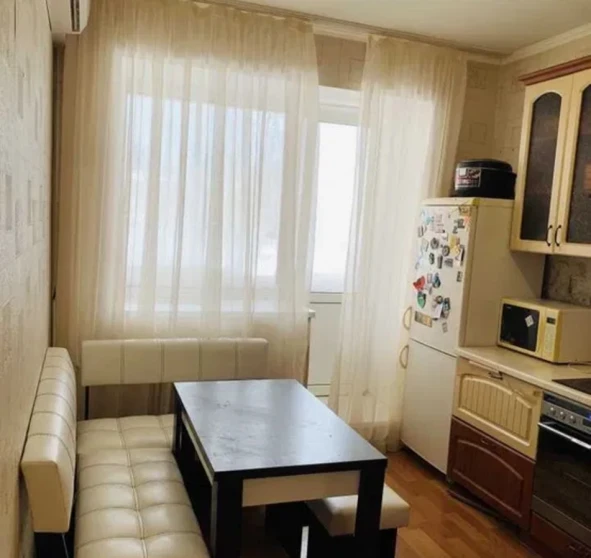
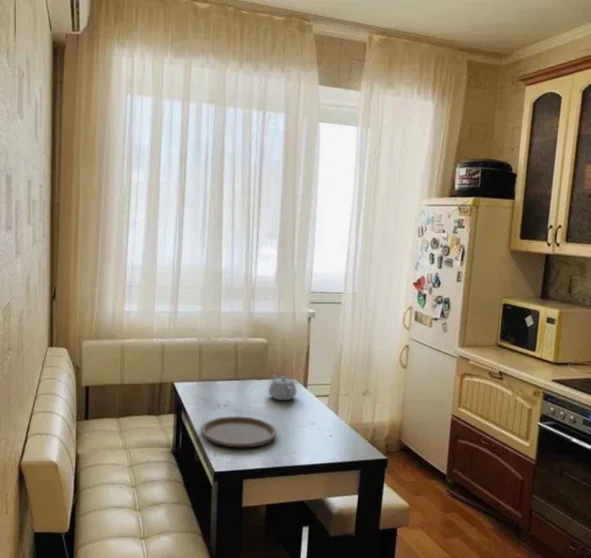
+ teapot [268,374,297,401]
+ plate [199,415,278,448]
